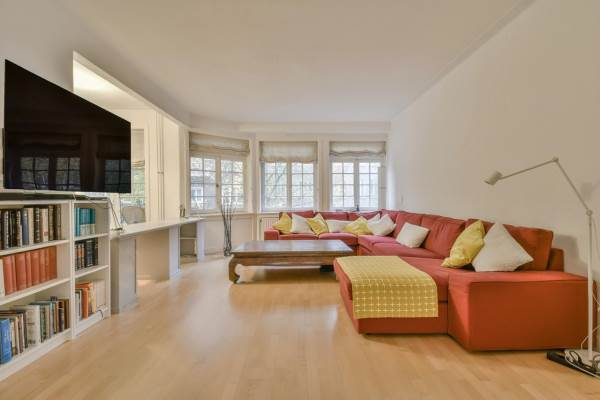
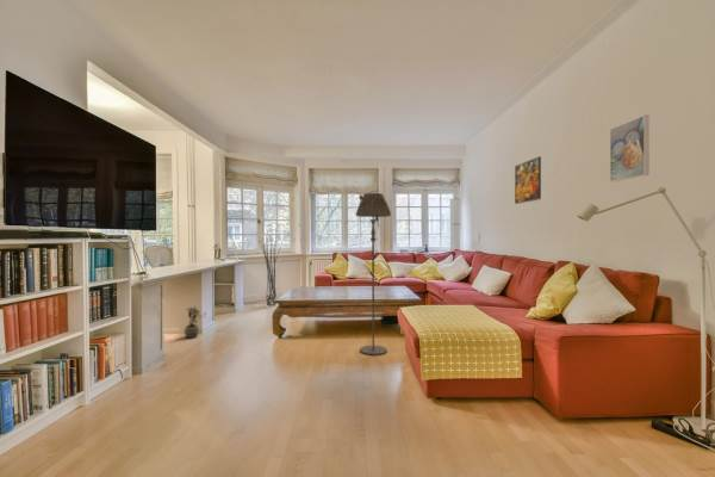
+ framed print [514,155,542,205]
+ floor lamp [354,192,392,357]
+ potted plant [184,304,207,340]
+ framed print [609,114,651,182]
